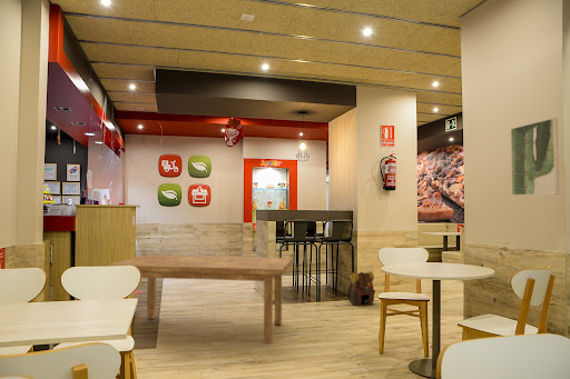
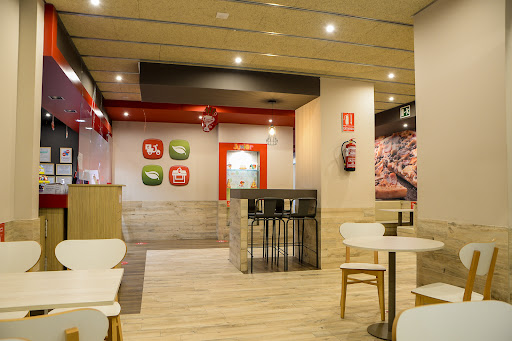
- backpack [347,270,376,307]
- dining table [105,255,294,345]
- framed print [510,117,560,197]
